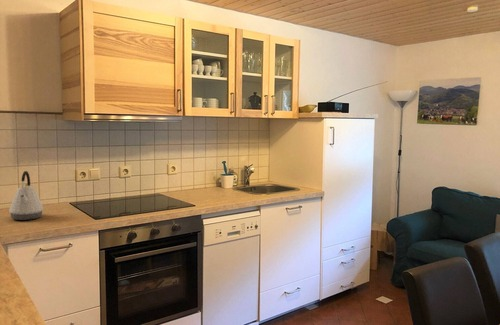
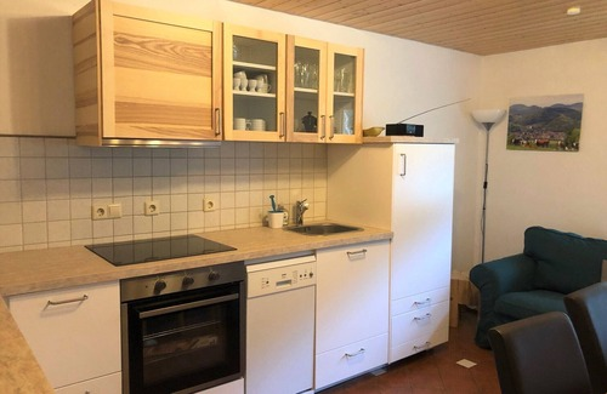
- kettle [8,170,44,221]
